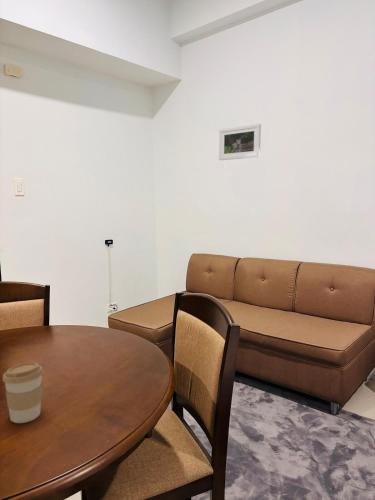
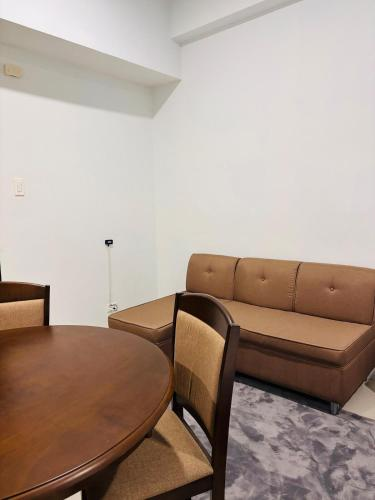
- coffee cup [2,362,44,424]
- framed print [218,123,262,161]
